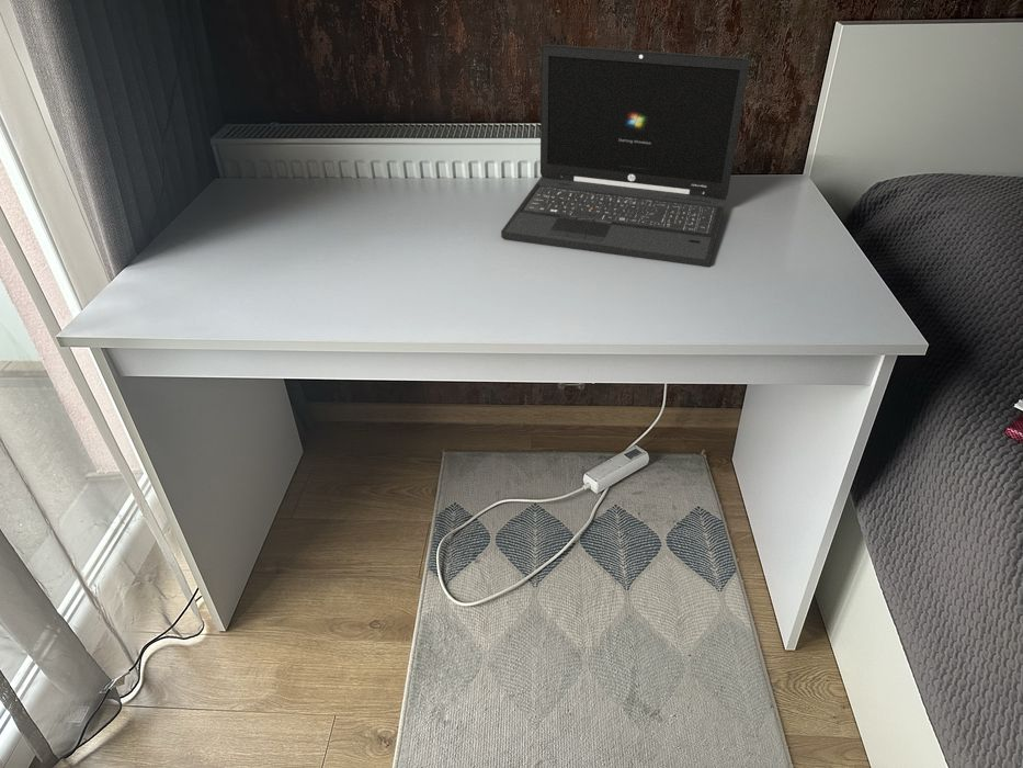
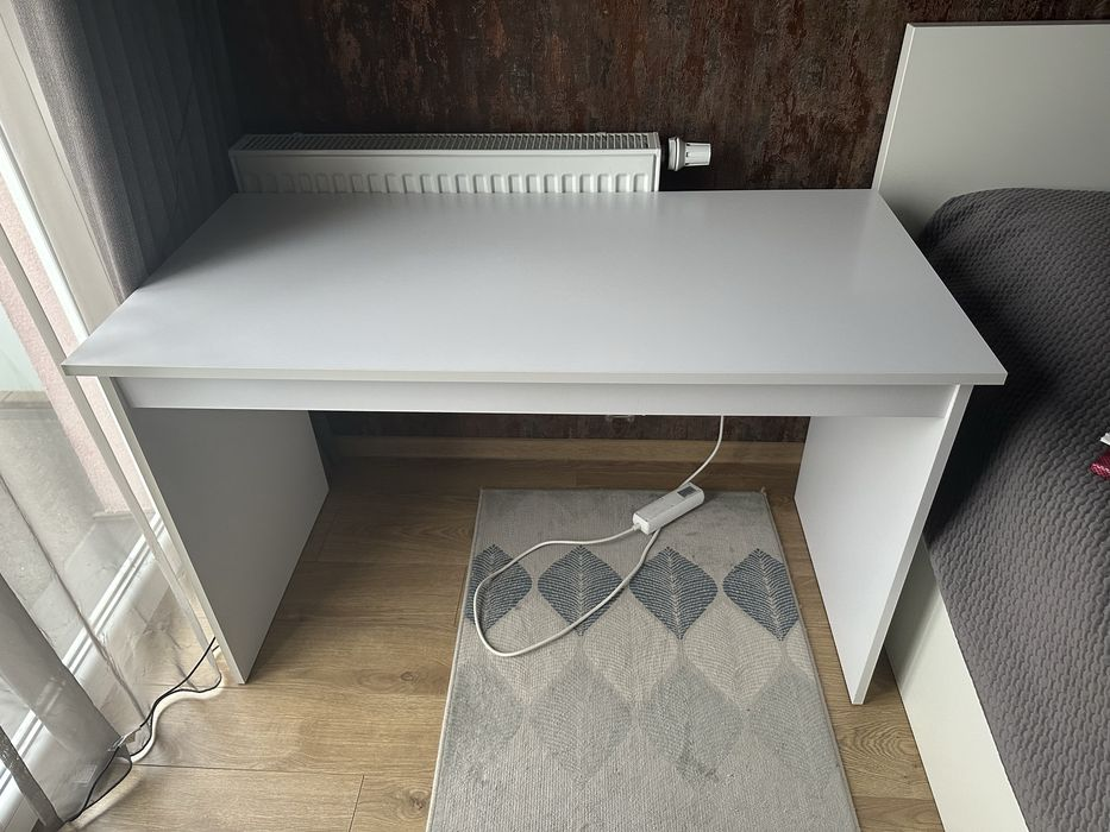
- laptop [500,44,751,268]
